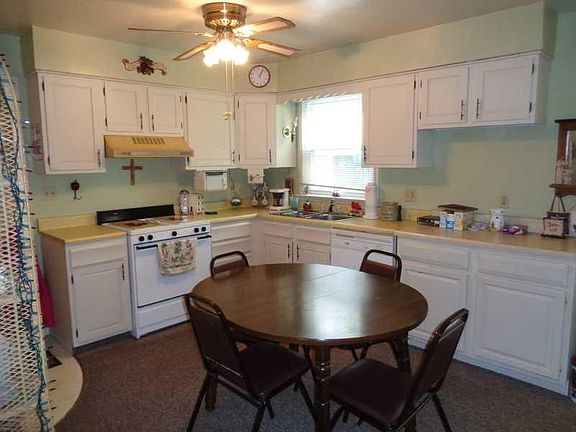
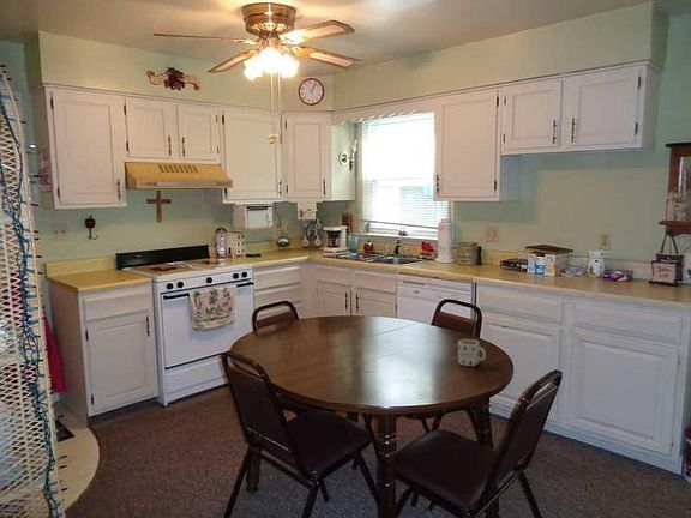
+ mug [457,338,487,367]
